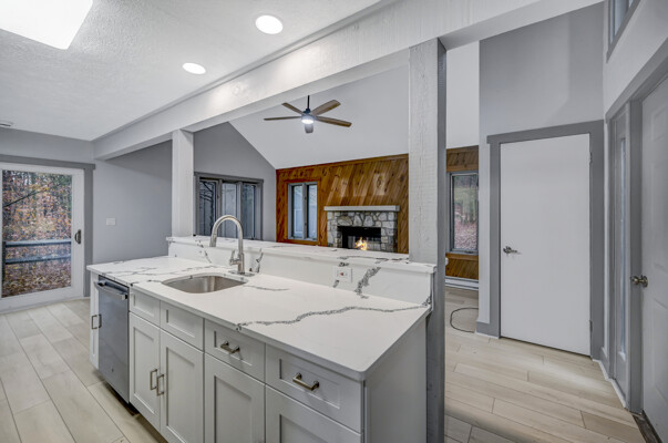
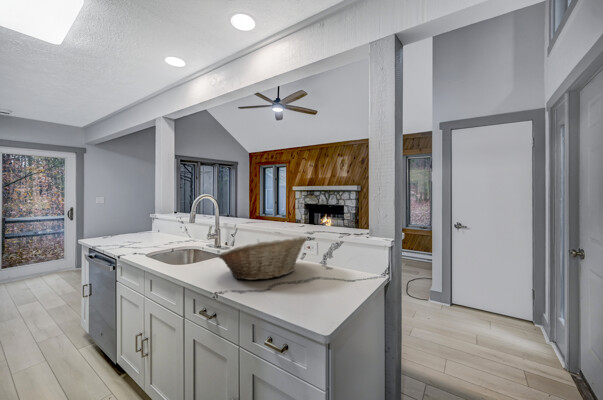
+ fruit basket [218,235,308,281]
